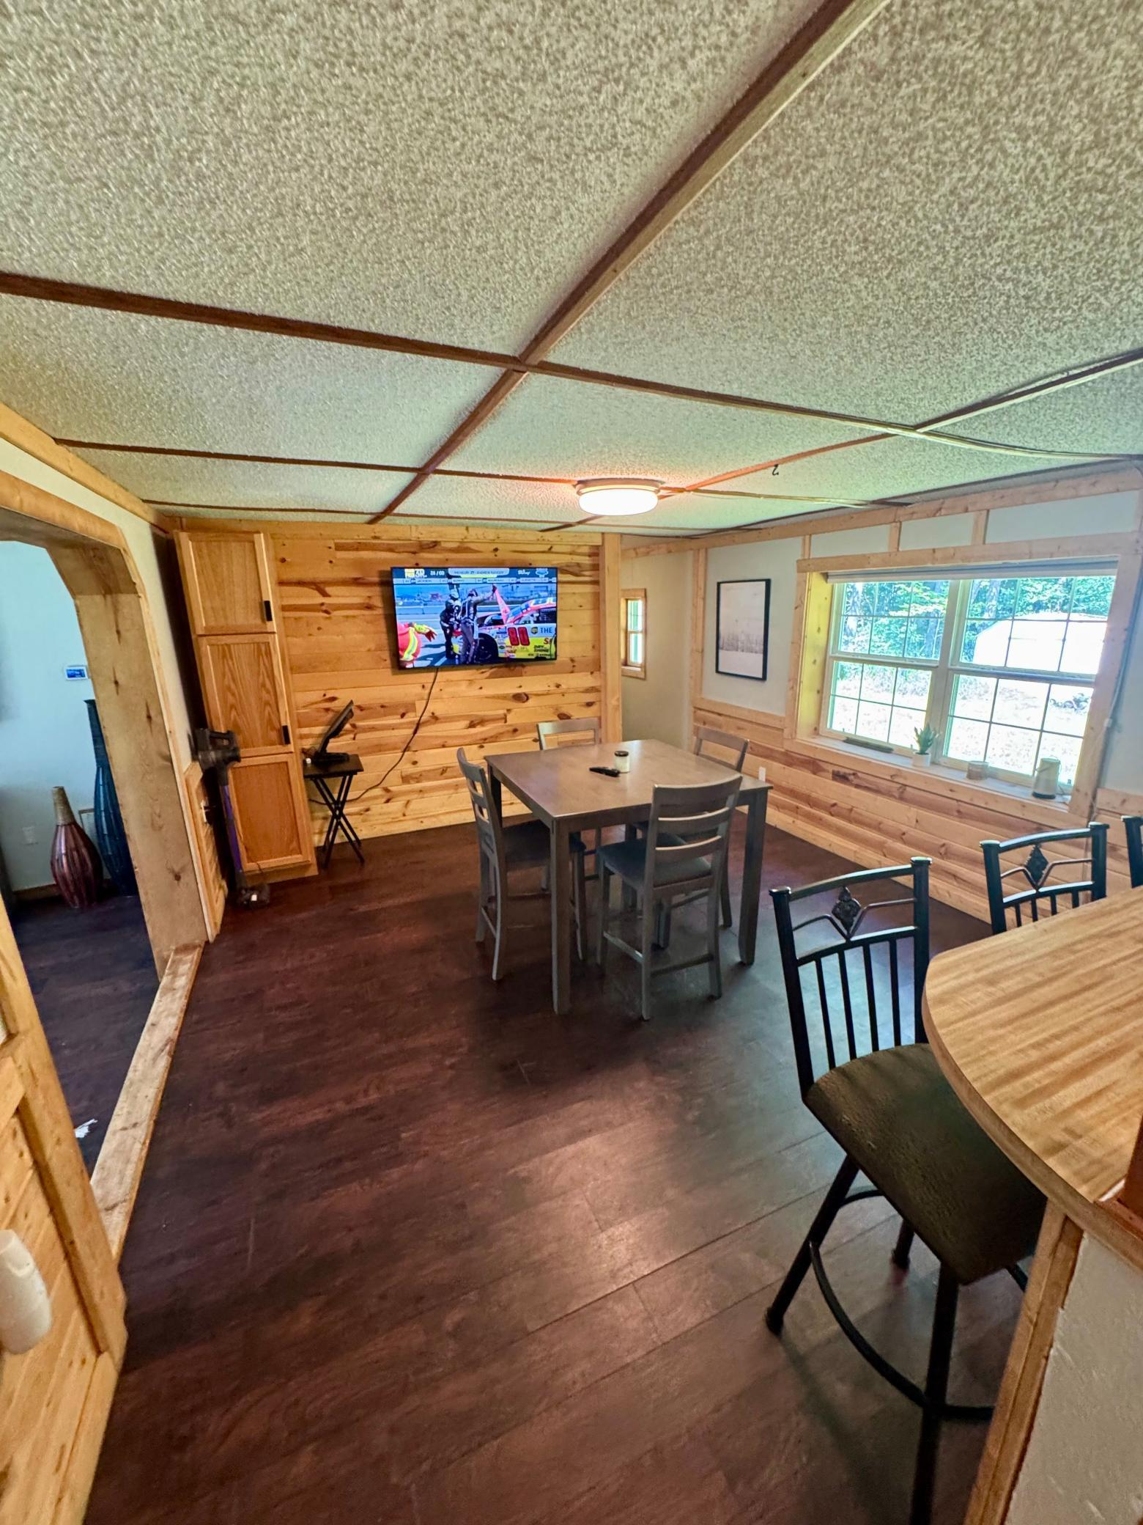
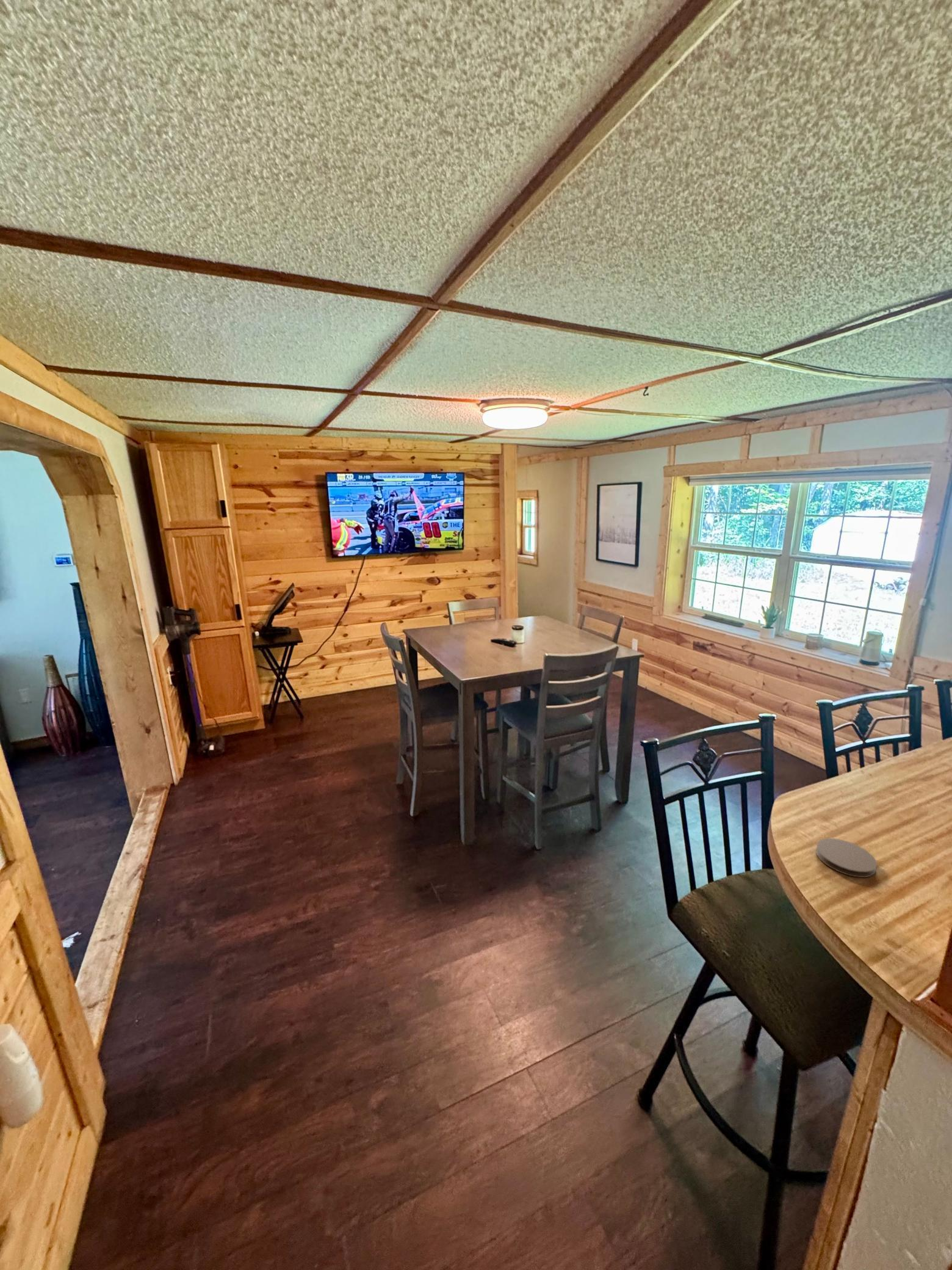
+ coaster [815,838,878,878]
